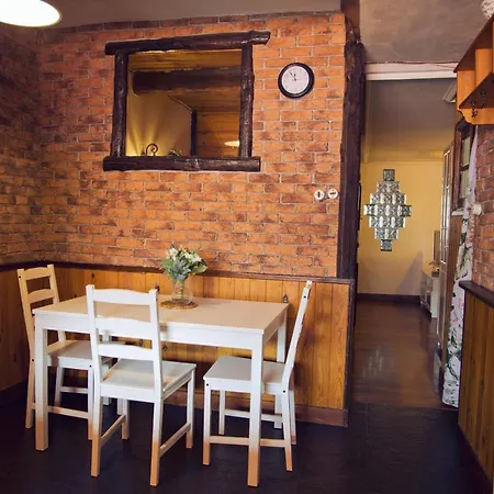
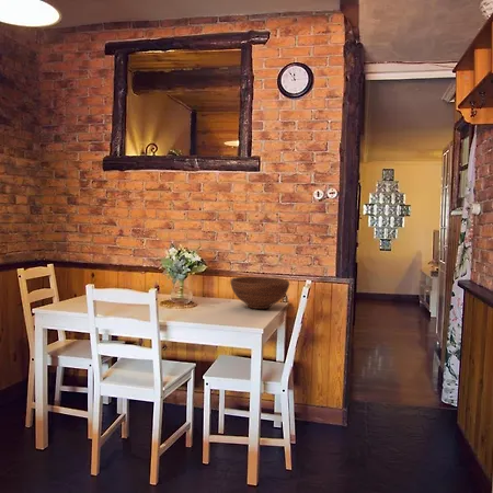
+ fruit bowl [229,276,290,310]
